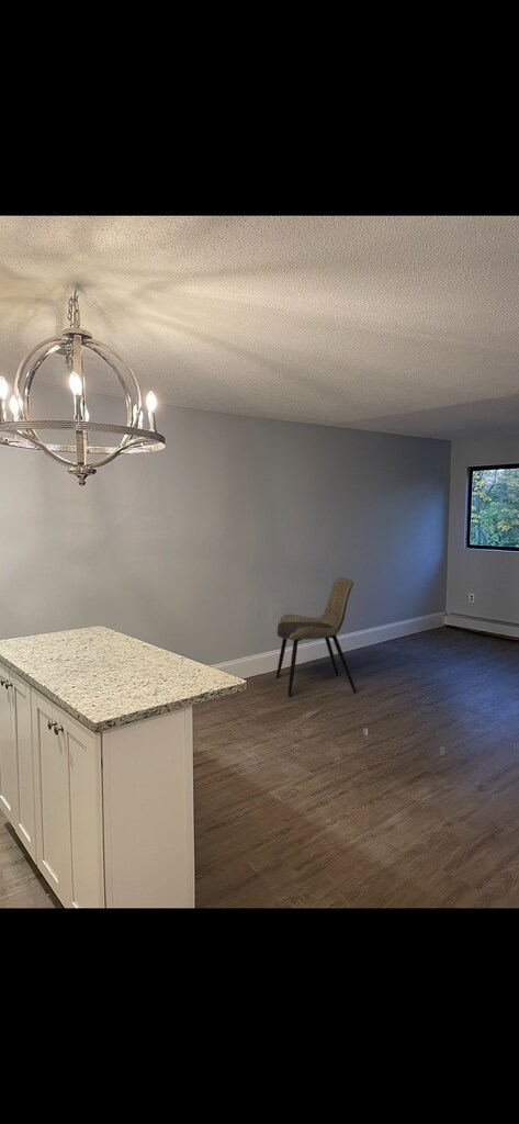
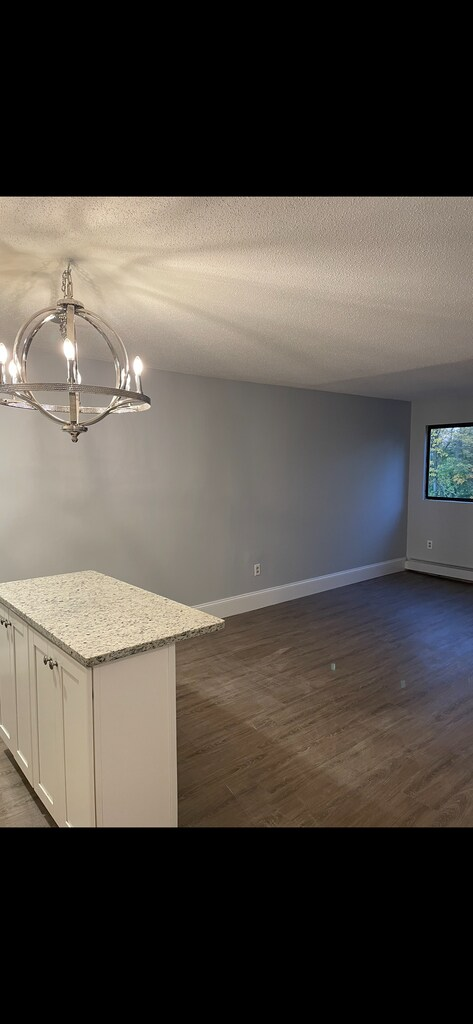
- dining chair [275,576,358,697]
